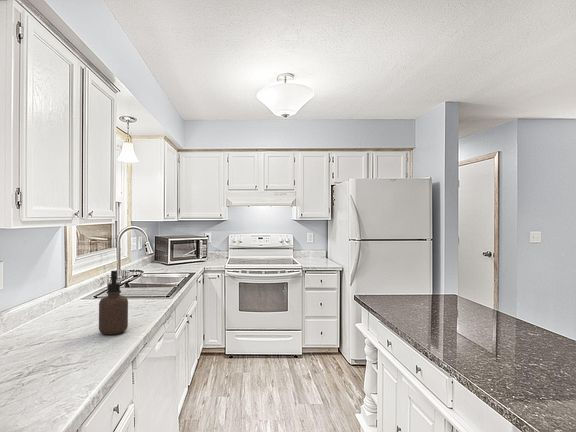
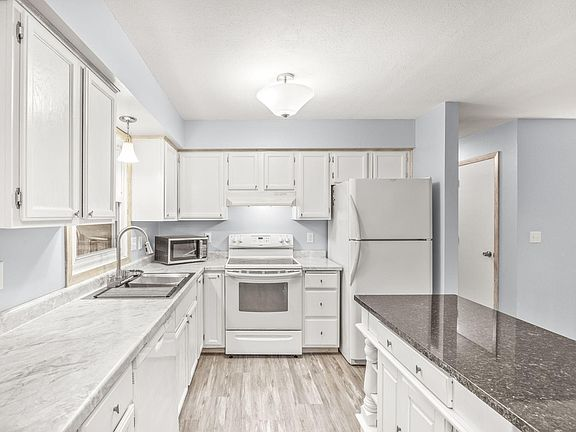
- soap dispenser [98,270,129,336]
